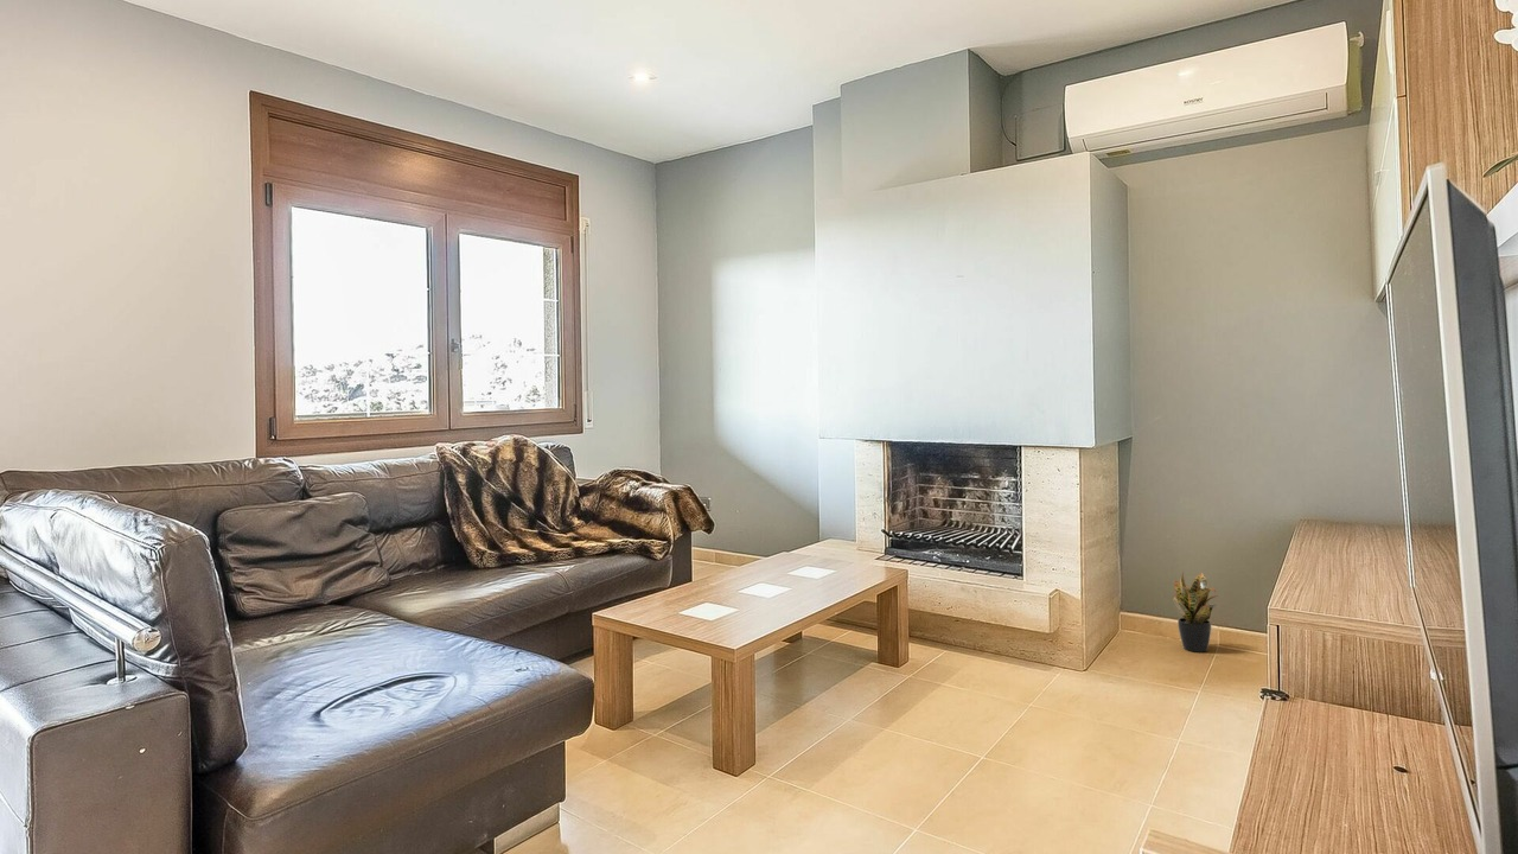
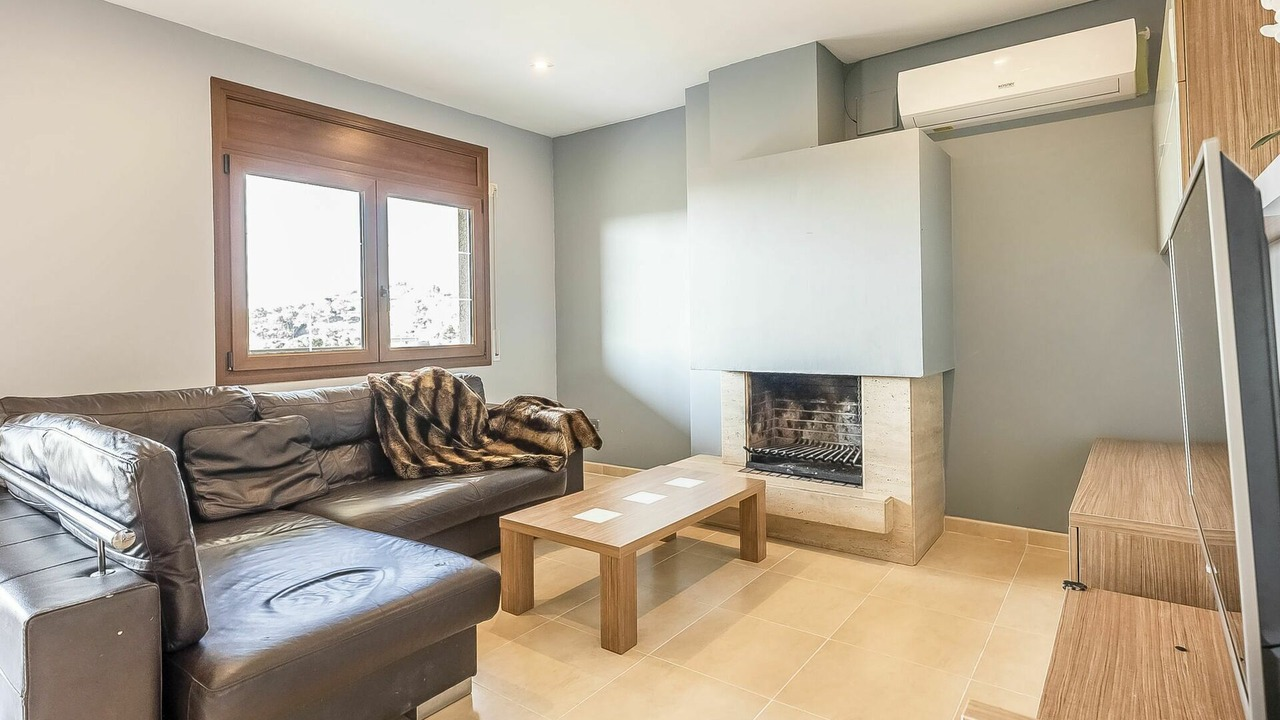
- potted plant [1172,571,1220,654]
